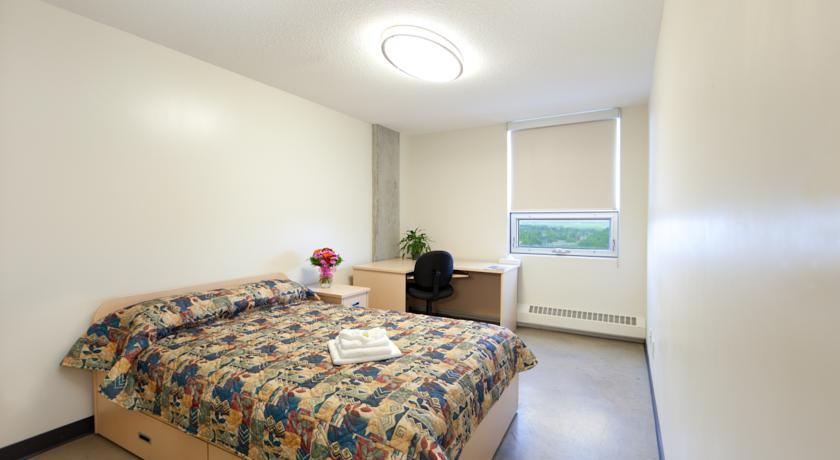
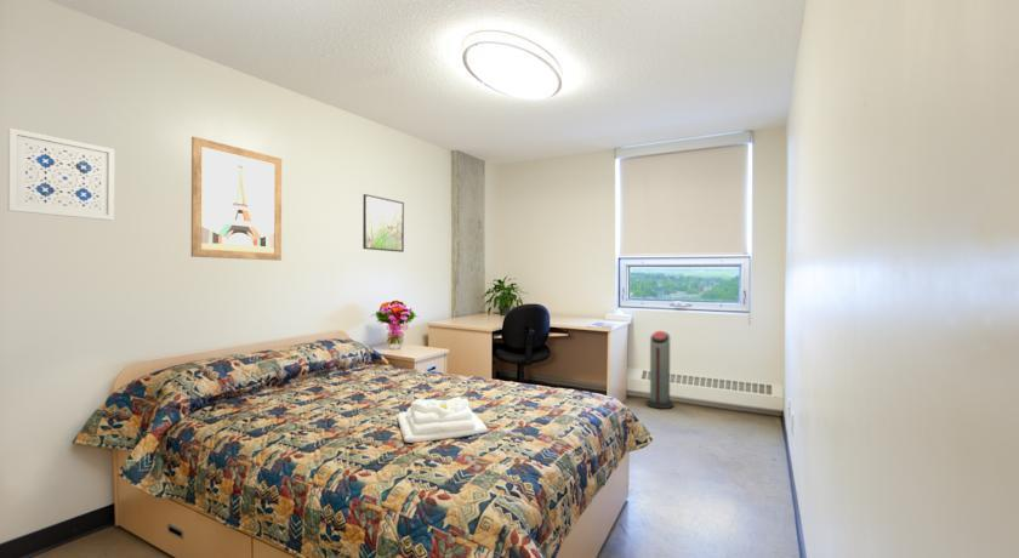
+ wall art [190,136,283,262]
+ wall art [6,127,115,222]
+ air purifier [645,330,676,410]
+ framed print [362,193,405,254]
